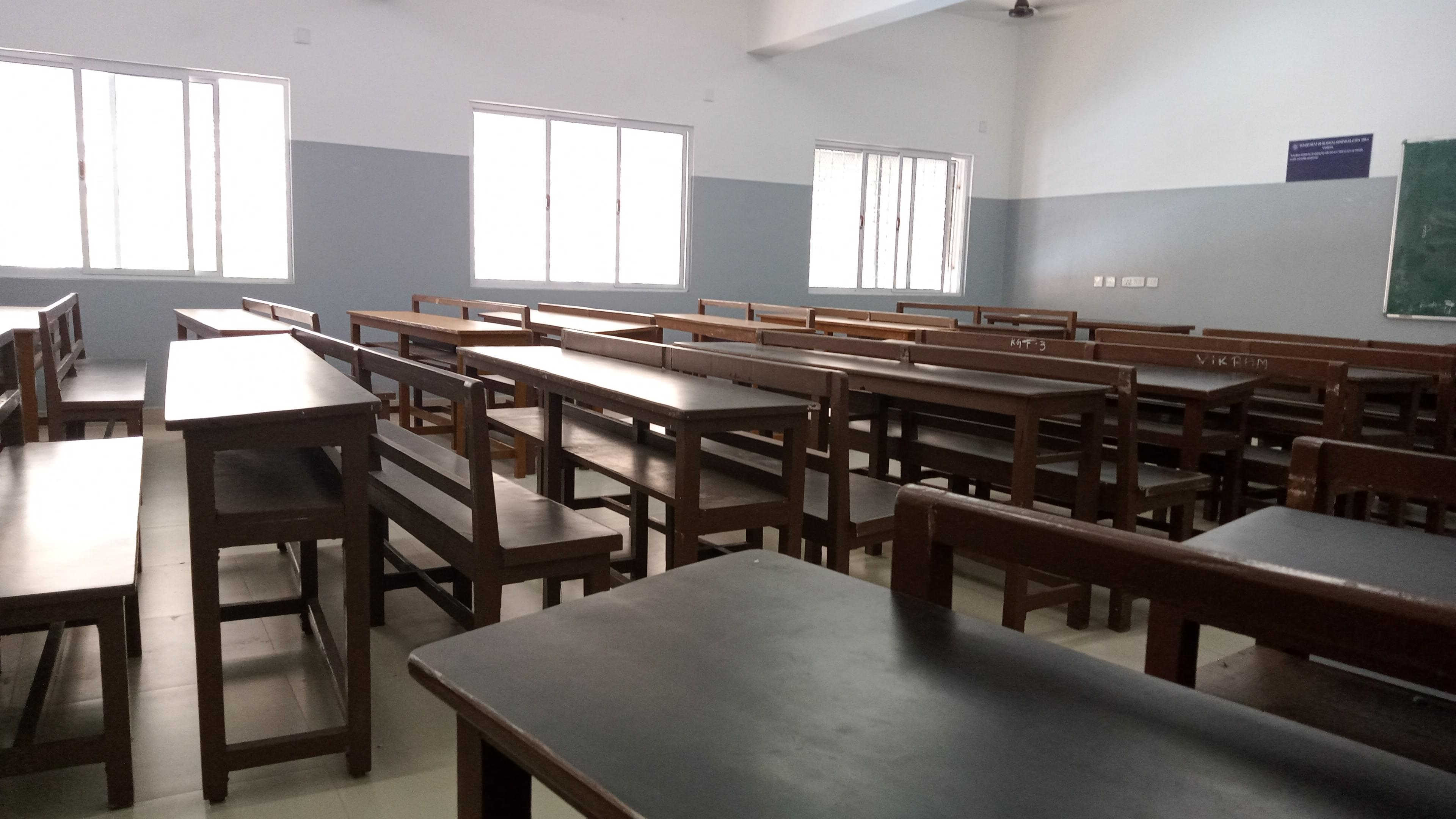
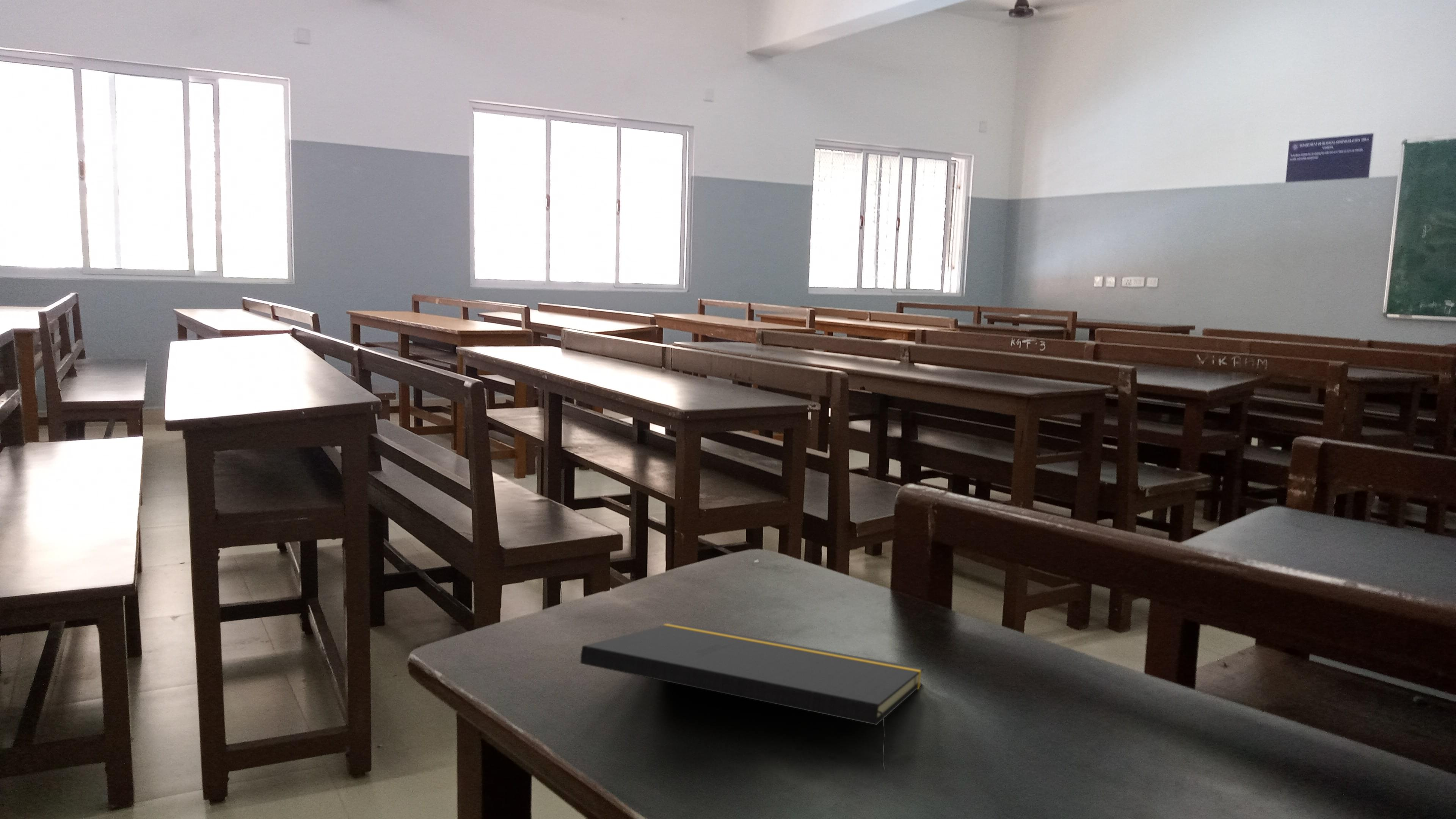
+ notepad [580,623,924,772]
